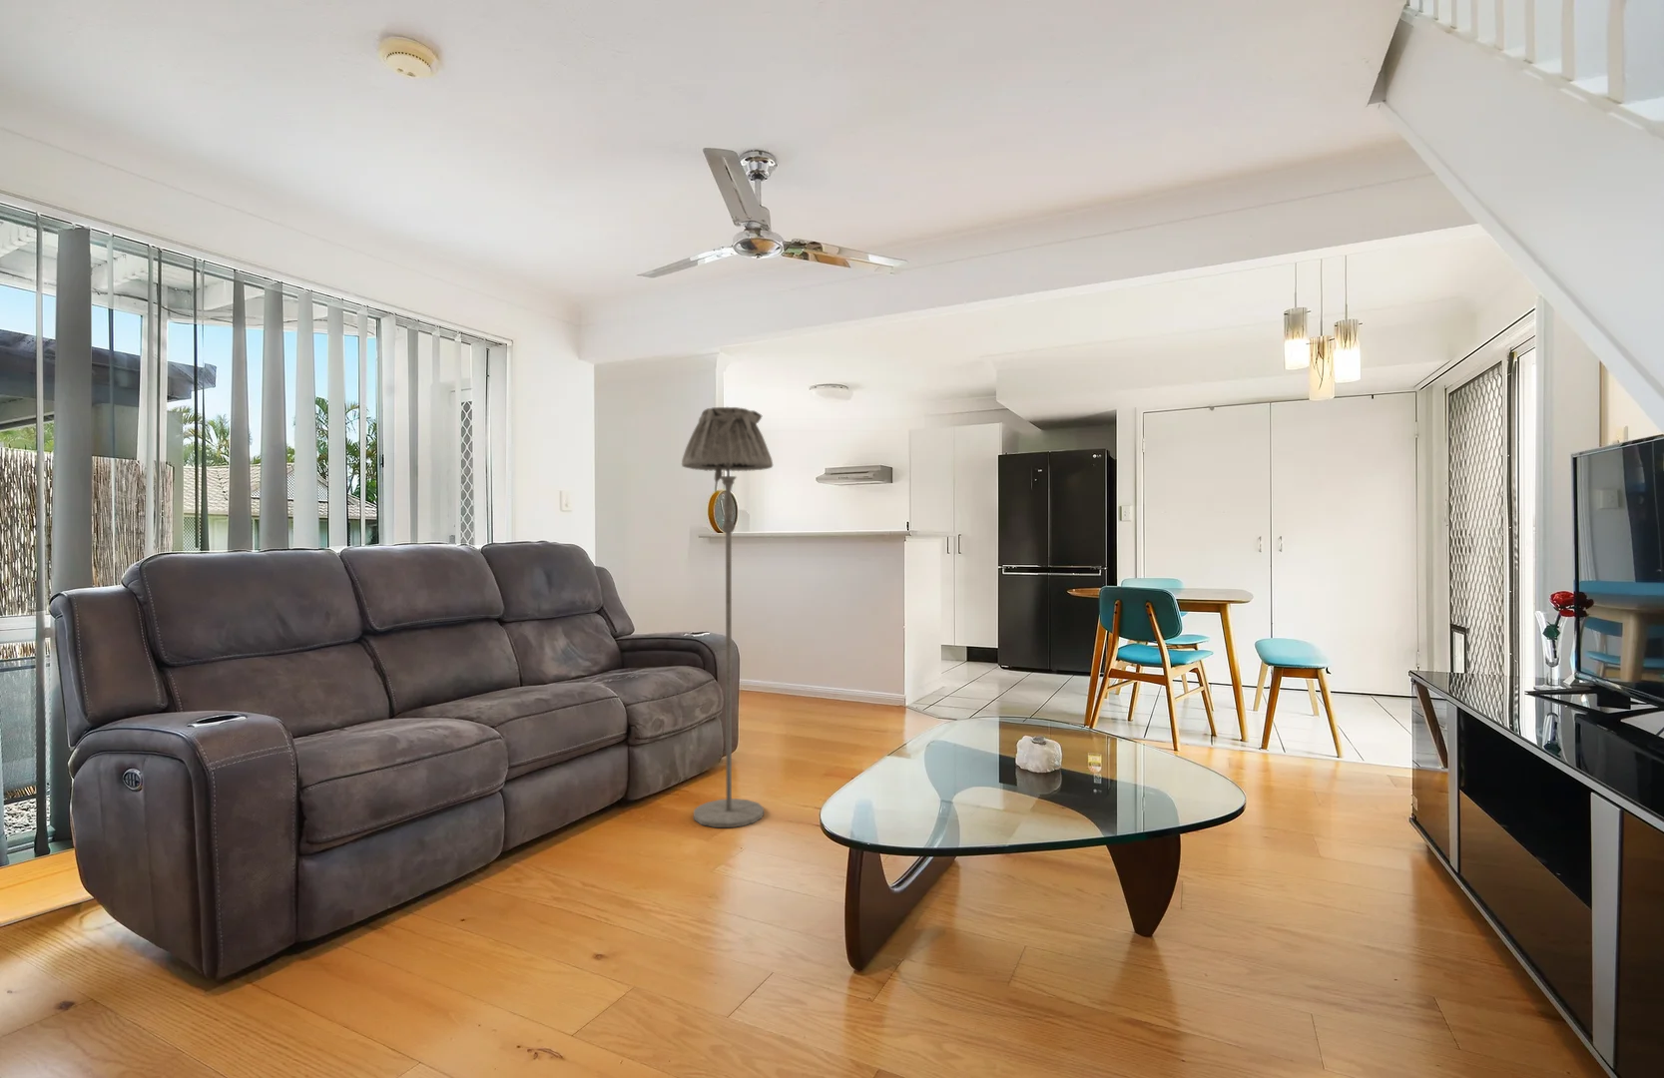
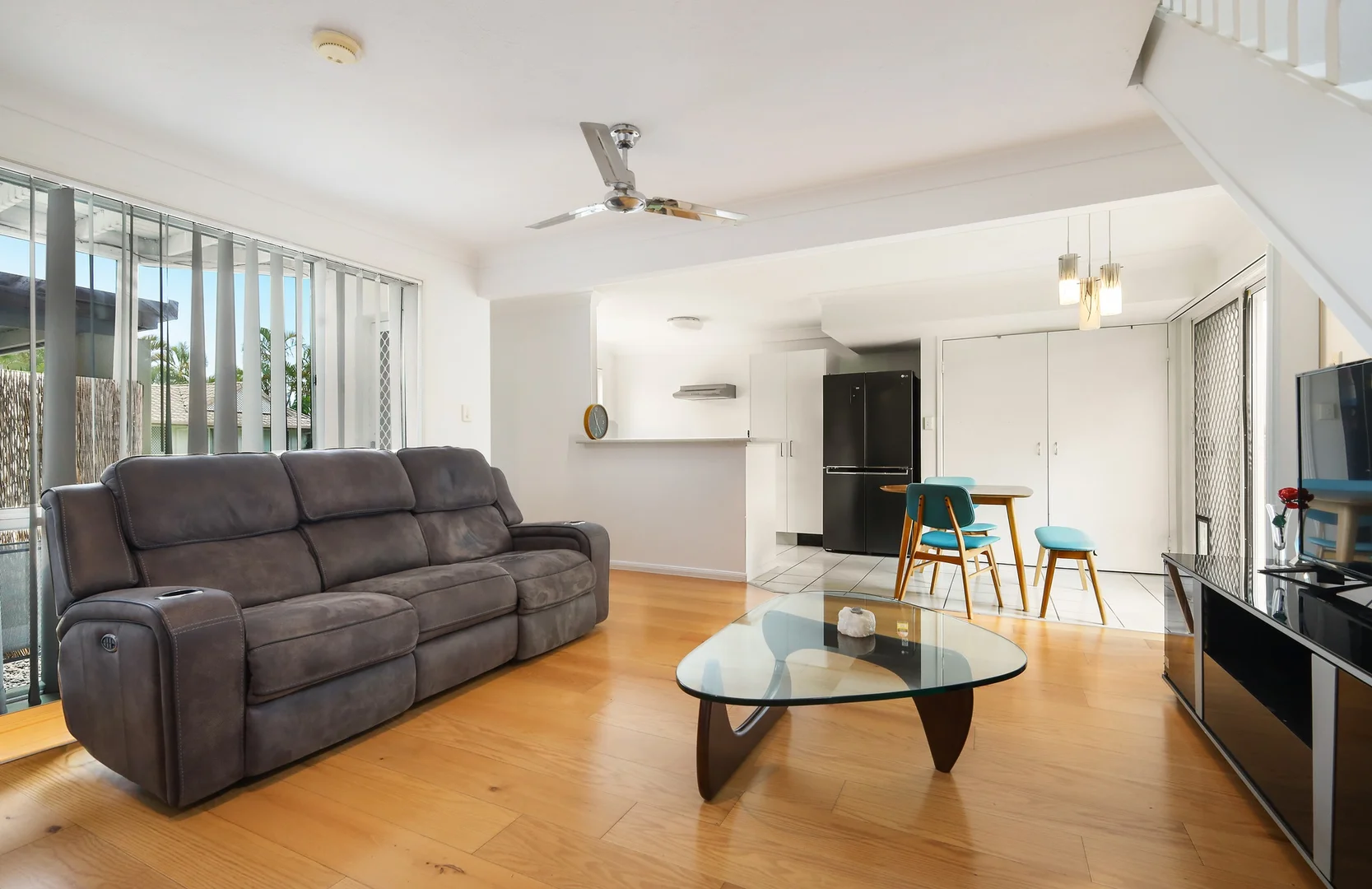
- floor lamp [680,406,774,828]
